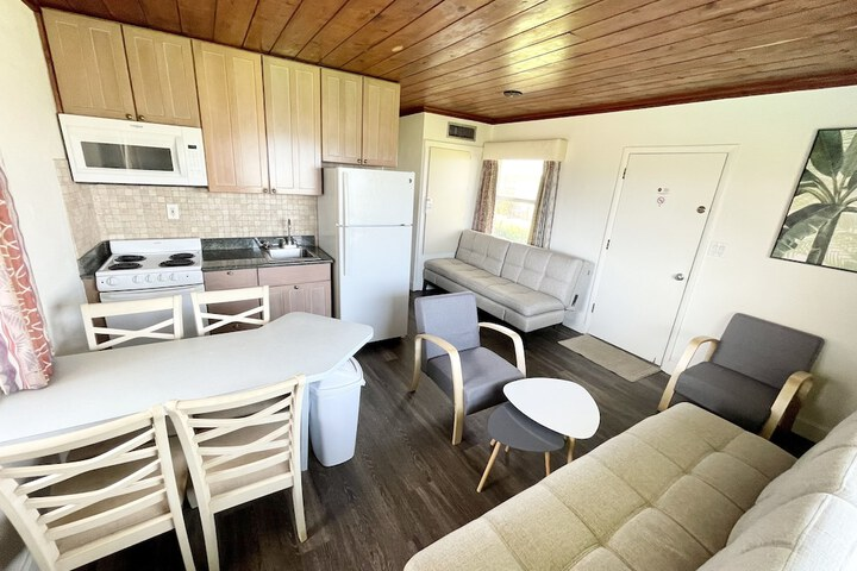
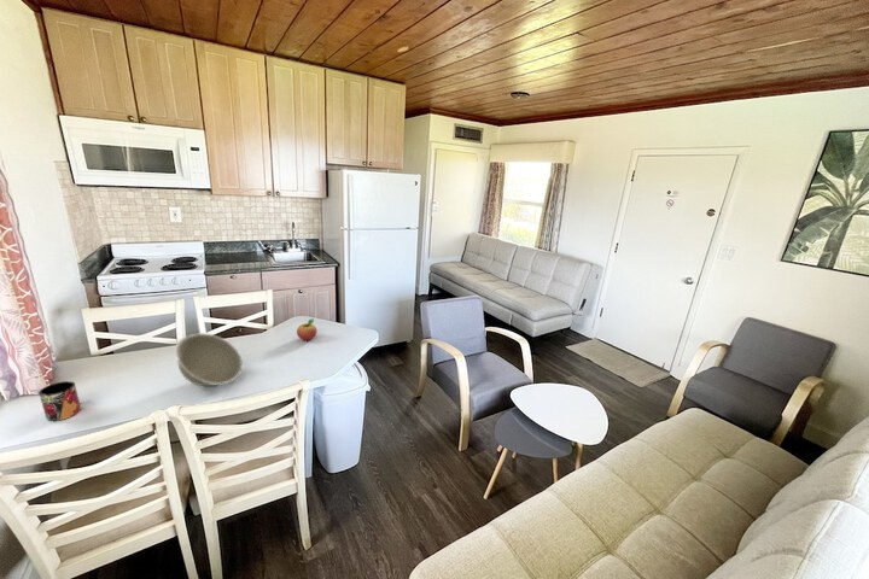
+ bowl [175,332,244,387]
+ fruit [296,317,317,341]
+ mug [37,380,82,422]
